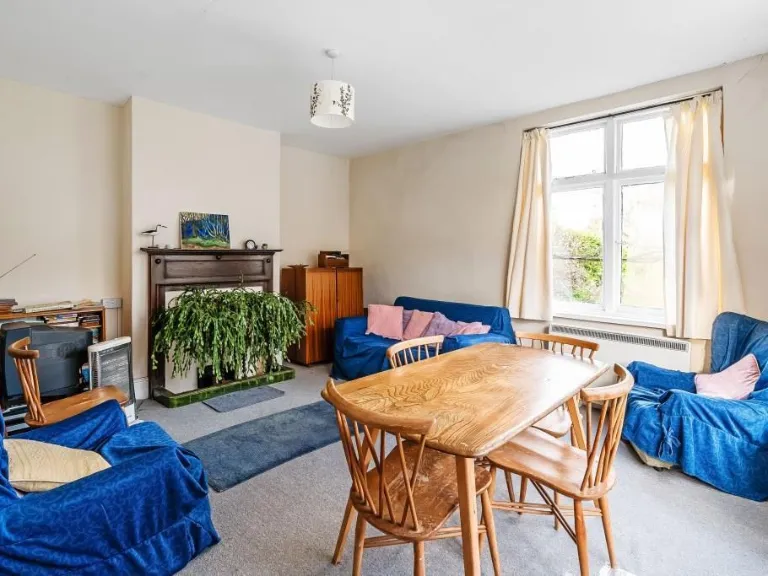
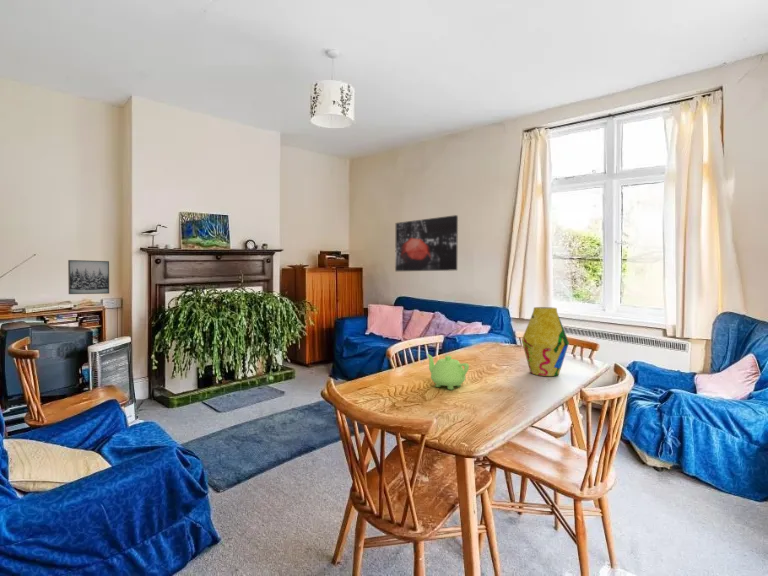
+ vase [521,306,570,377]
+ teapot [426,353,470,391]
+ wall art [394,214,459,272]
+ wall art [67,259,110,295]
